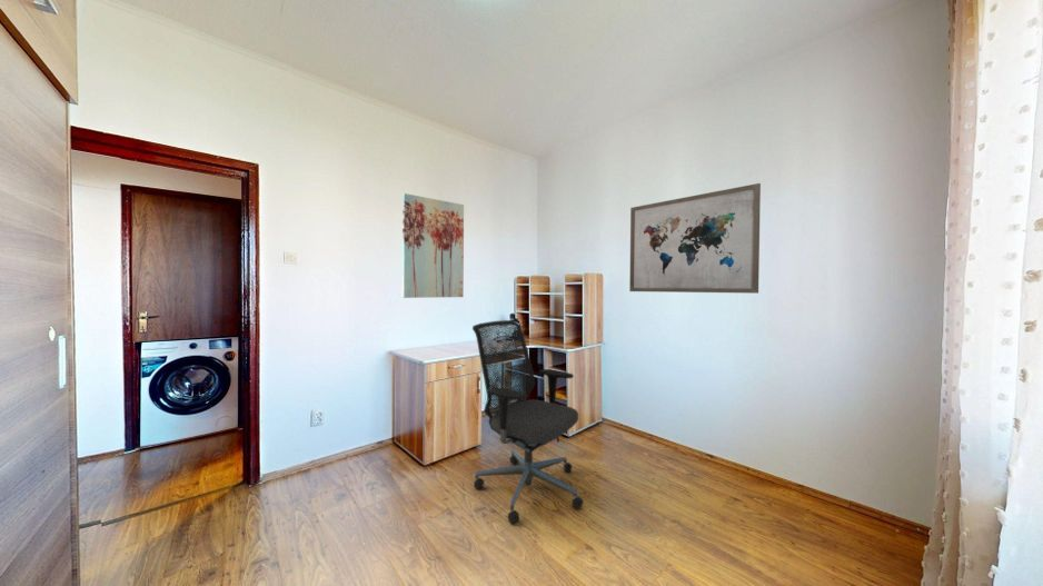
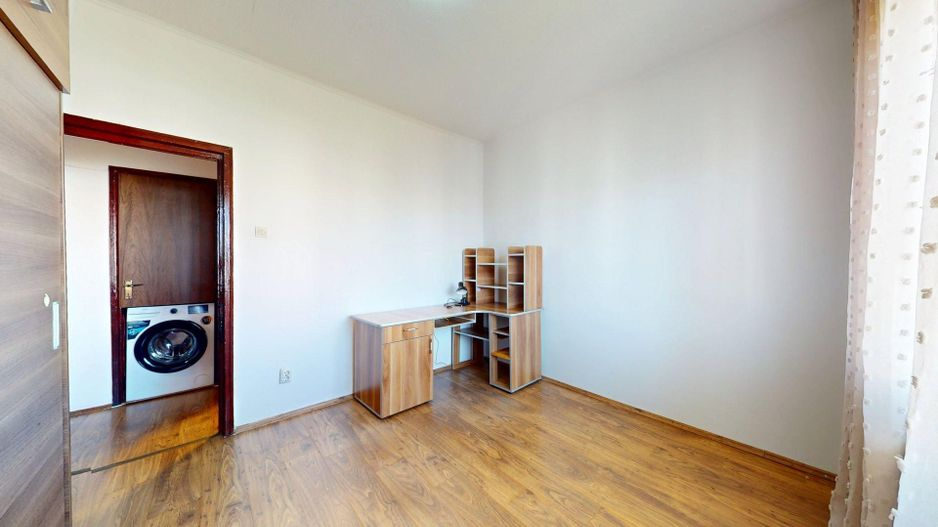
- office chair [471,319,585,525]
- wall art [401,192,465,299]
- wall art [628,182,762,295]
